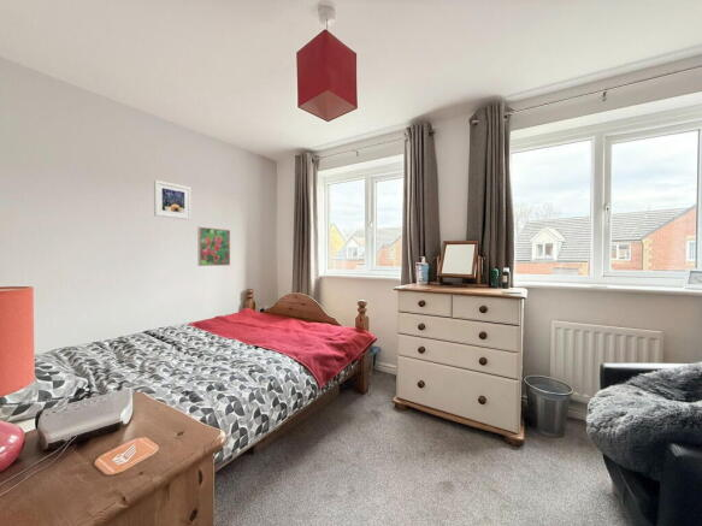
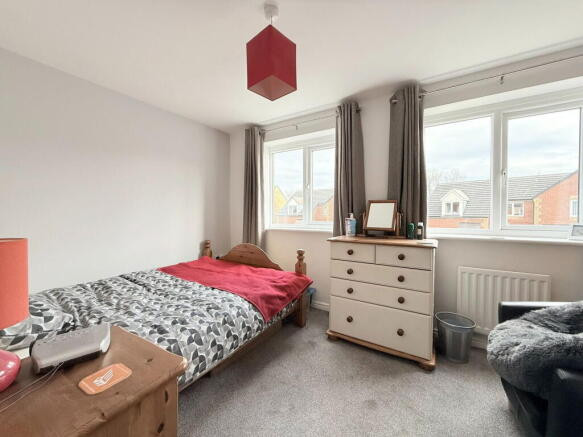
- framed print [153,179,193,221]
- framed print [196,225,231,267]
